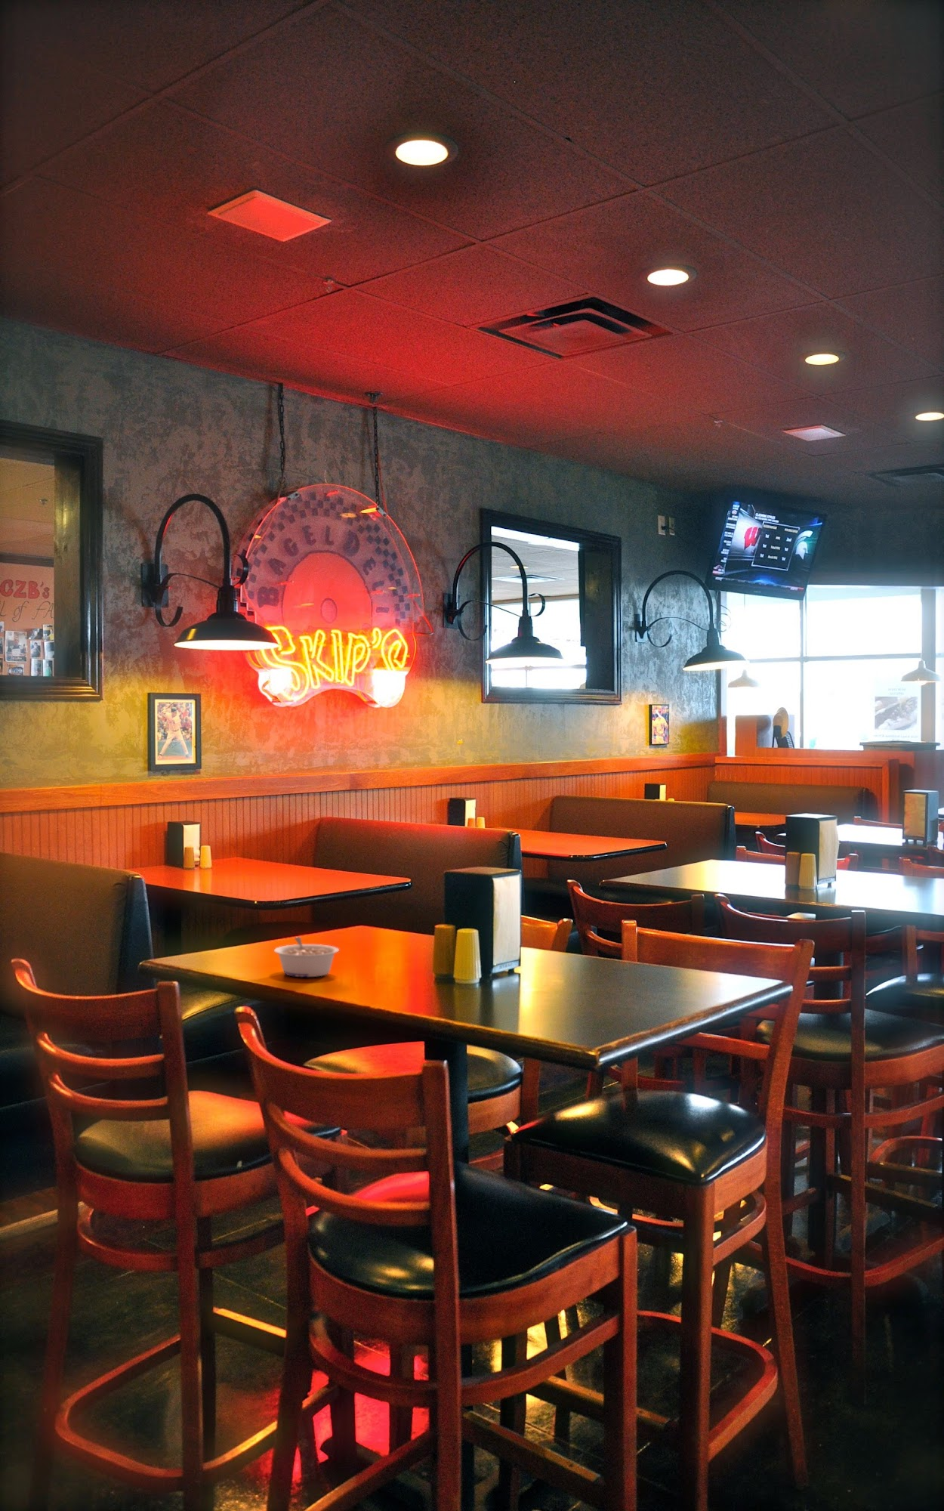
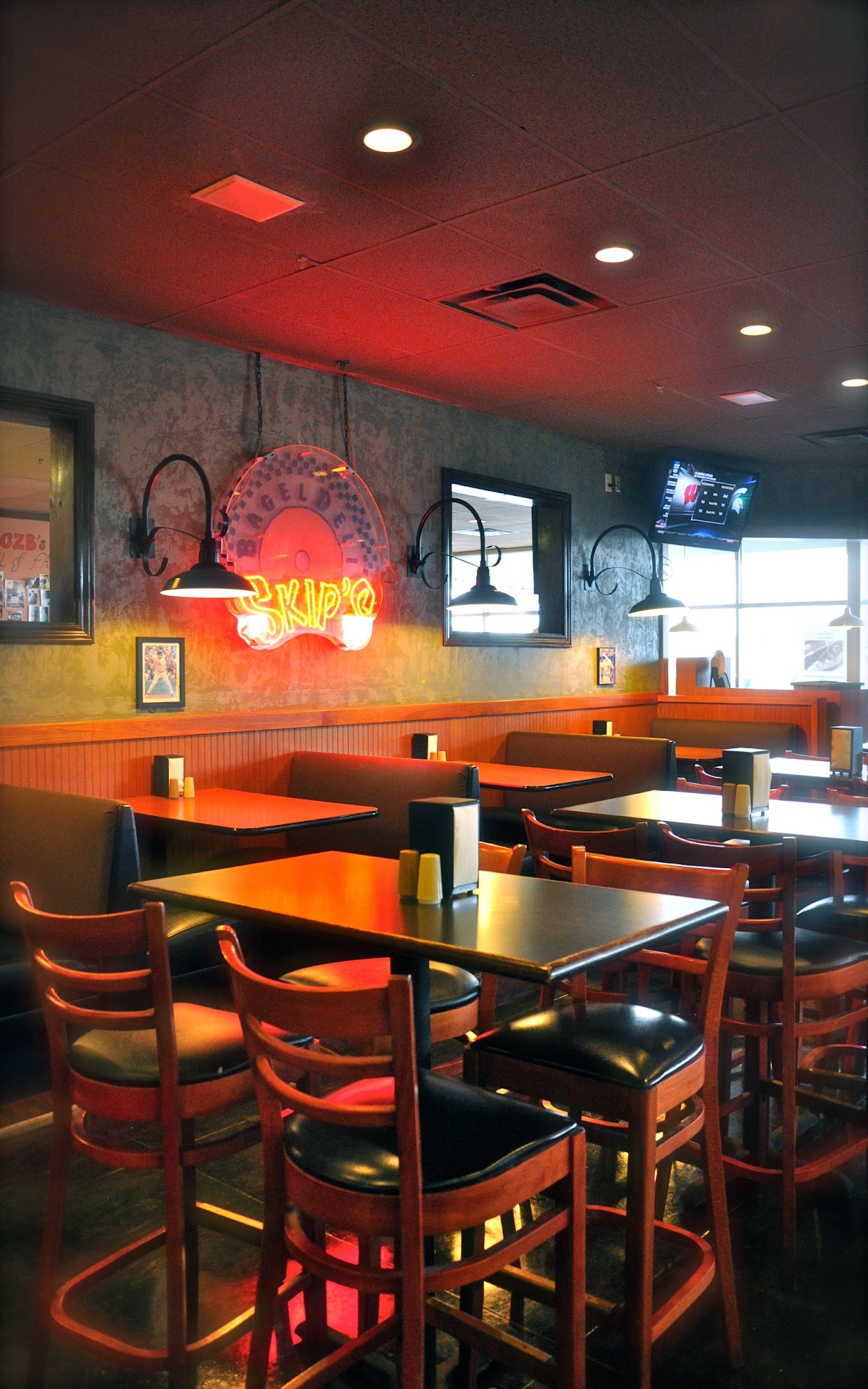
- legume [273,936,339,978]
